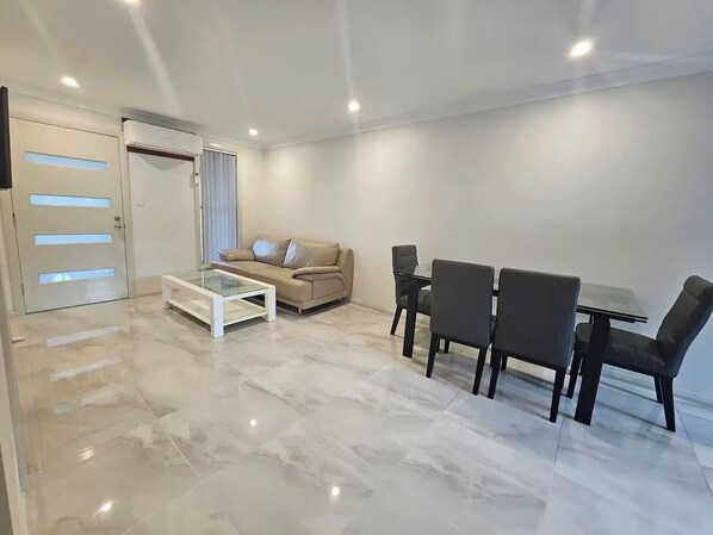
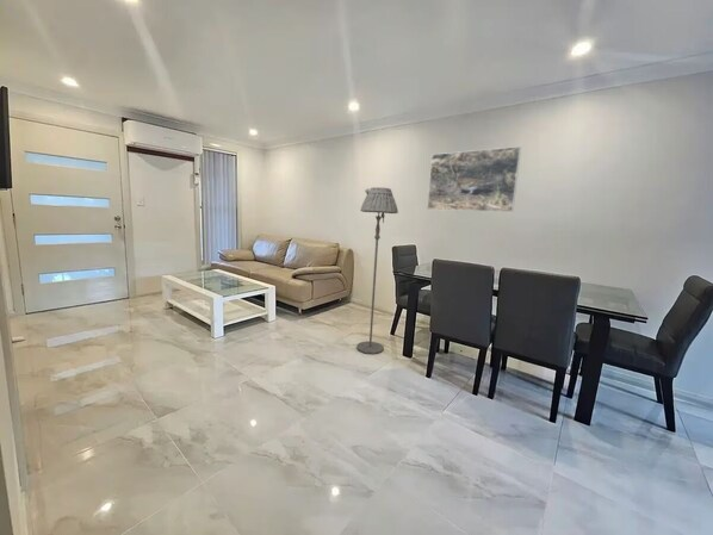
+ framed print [426,145,522,213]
+ floor lamp [355,186,399,355]
